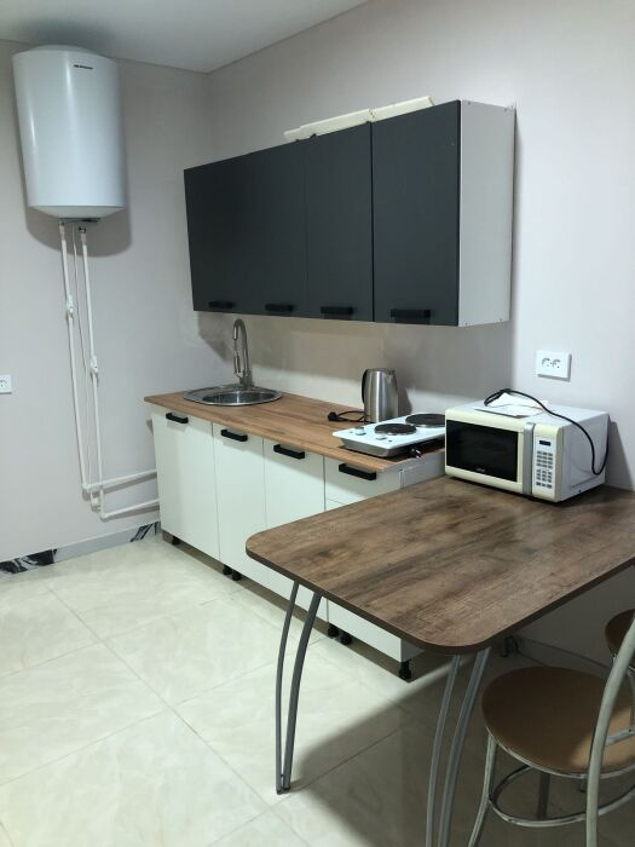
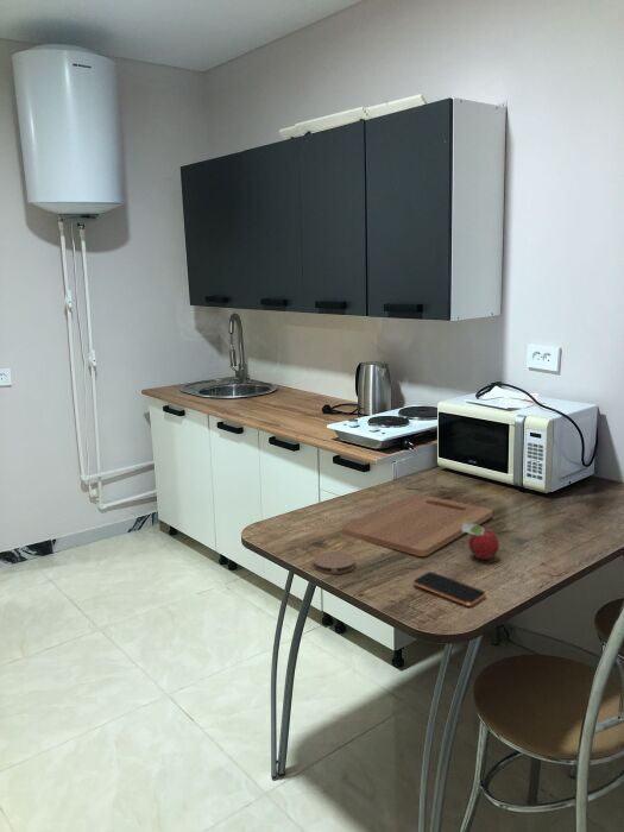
+ coaster [313,550,357,575]
+ smartphone [411,571,487,607]
+ cutting board [341,493,493,557]
+ fruit [462,522,500,561]
